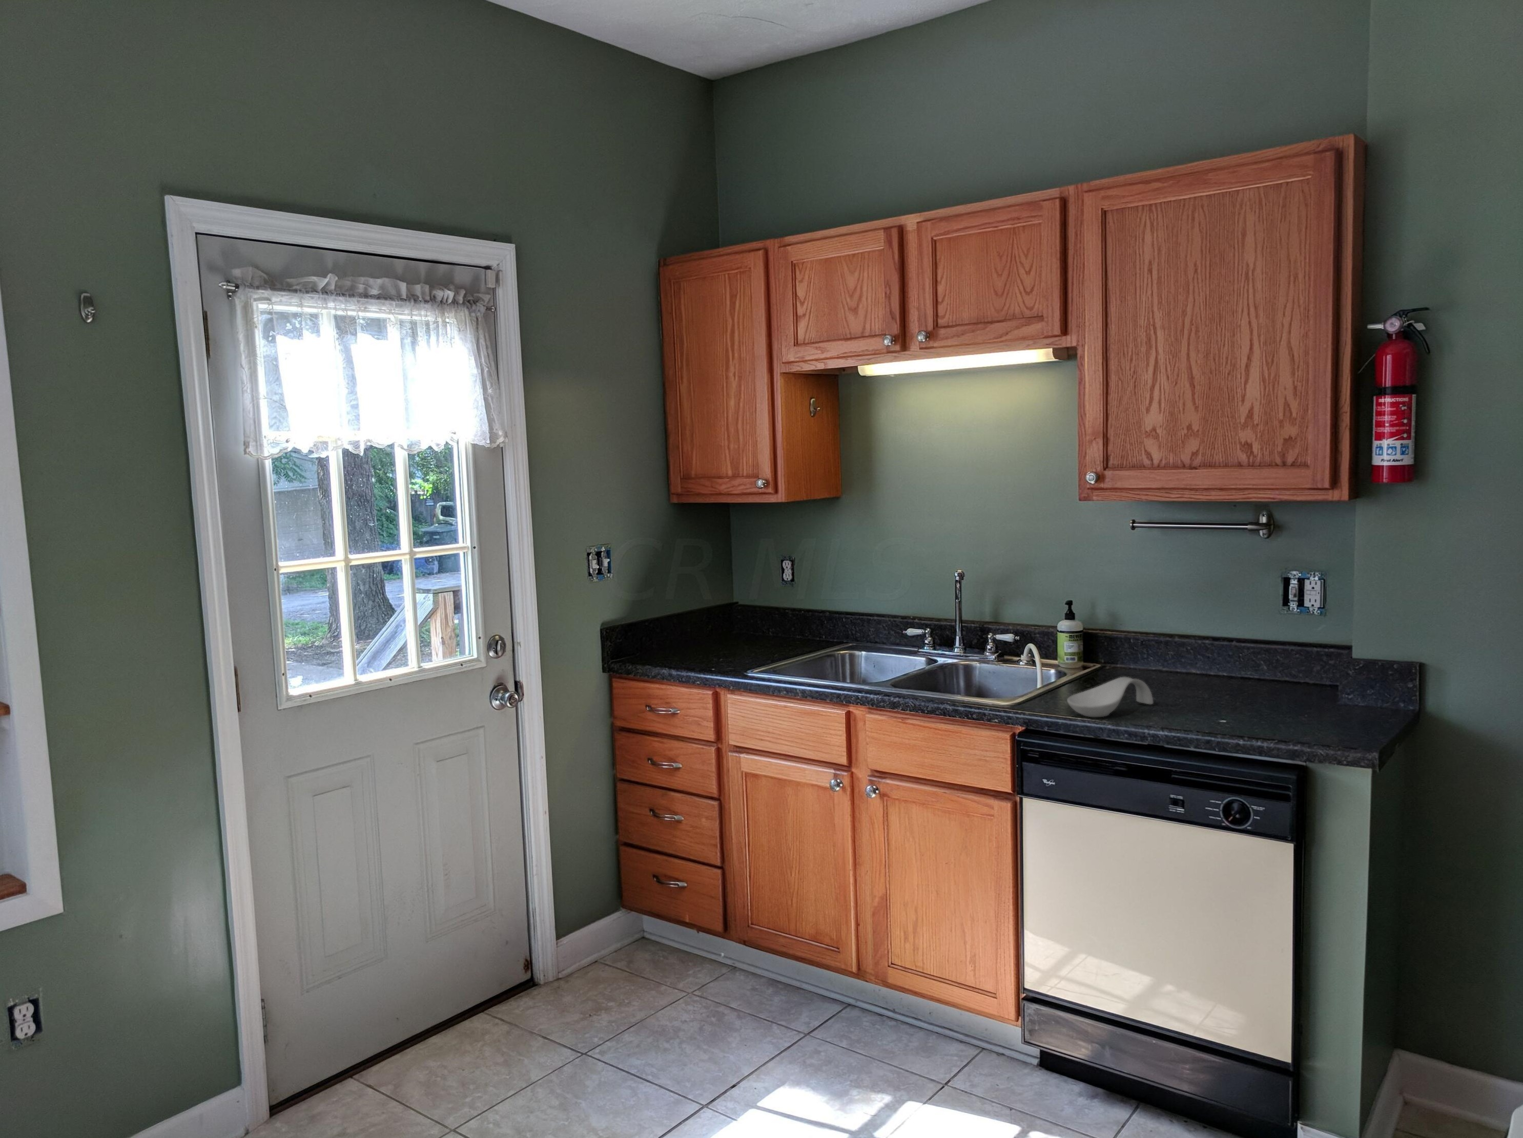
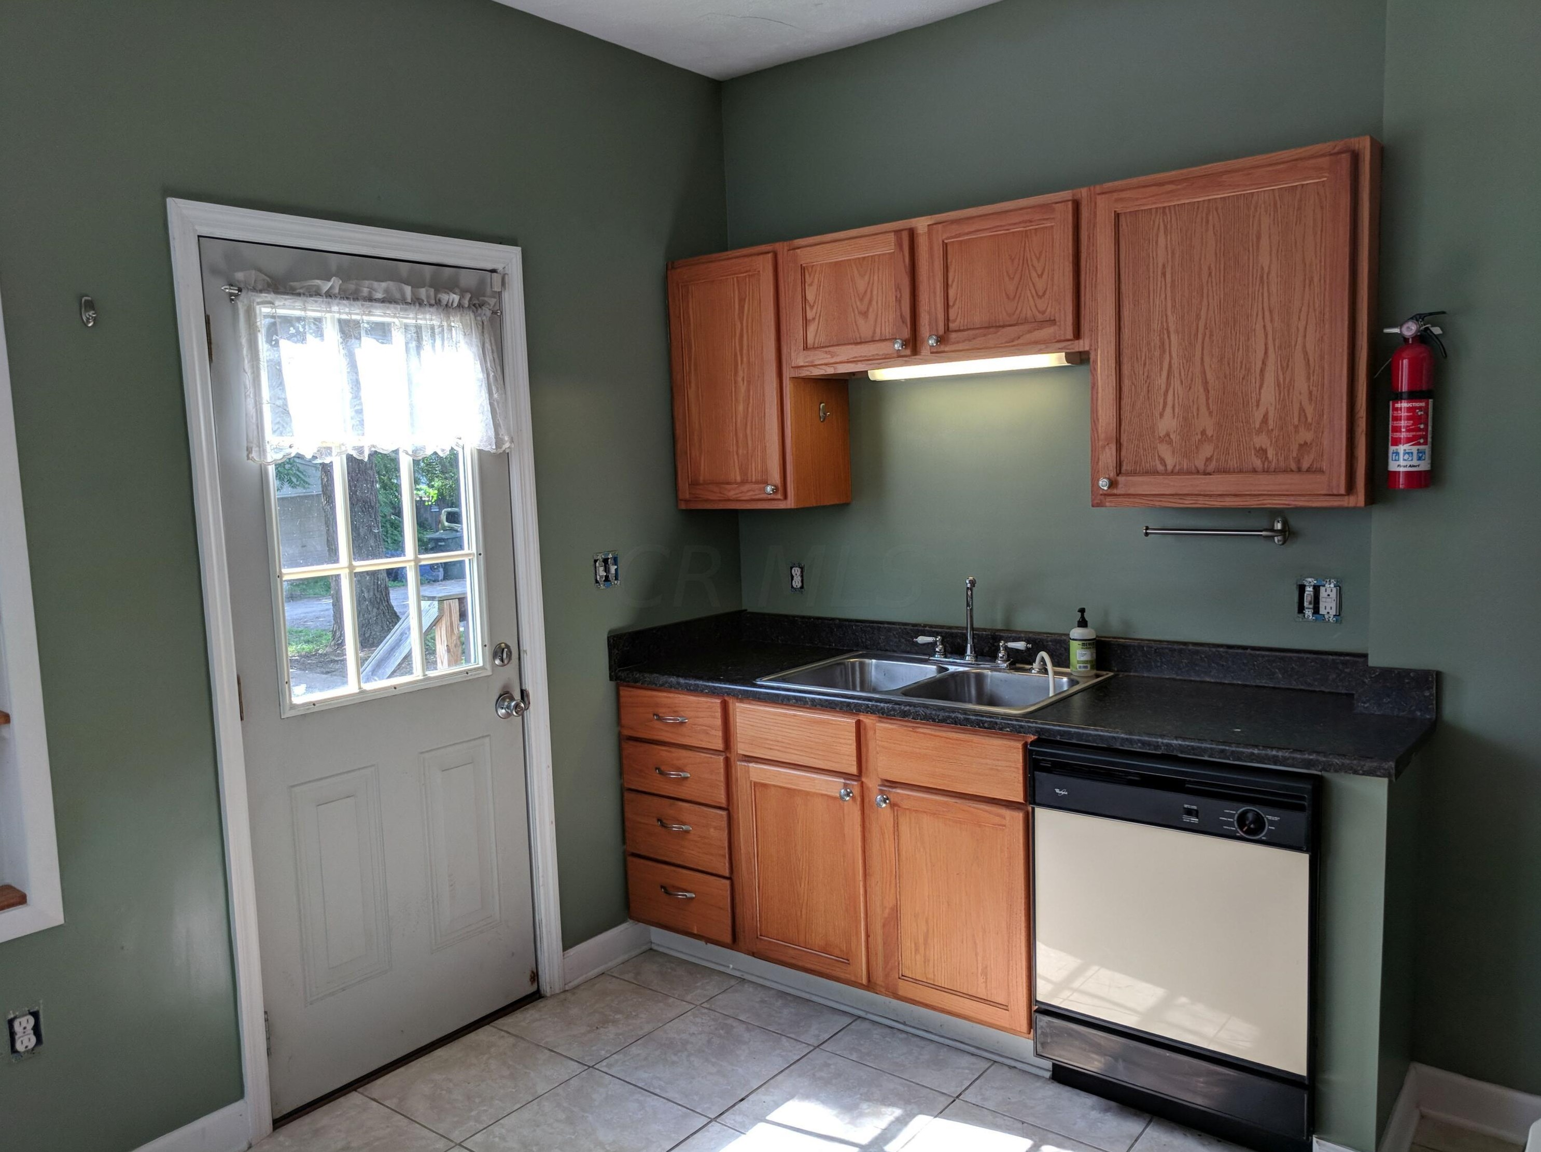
- spoon rest [1066,677,1154,717]
